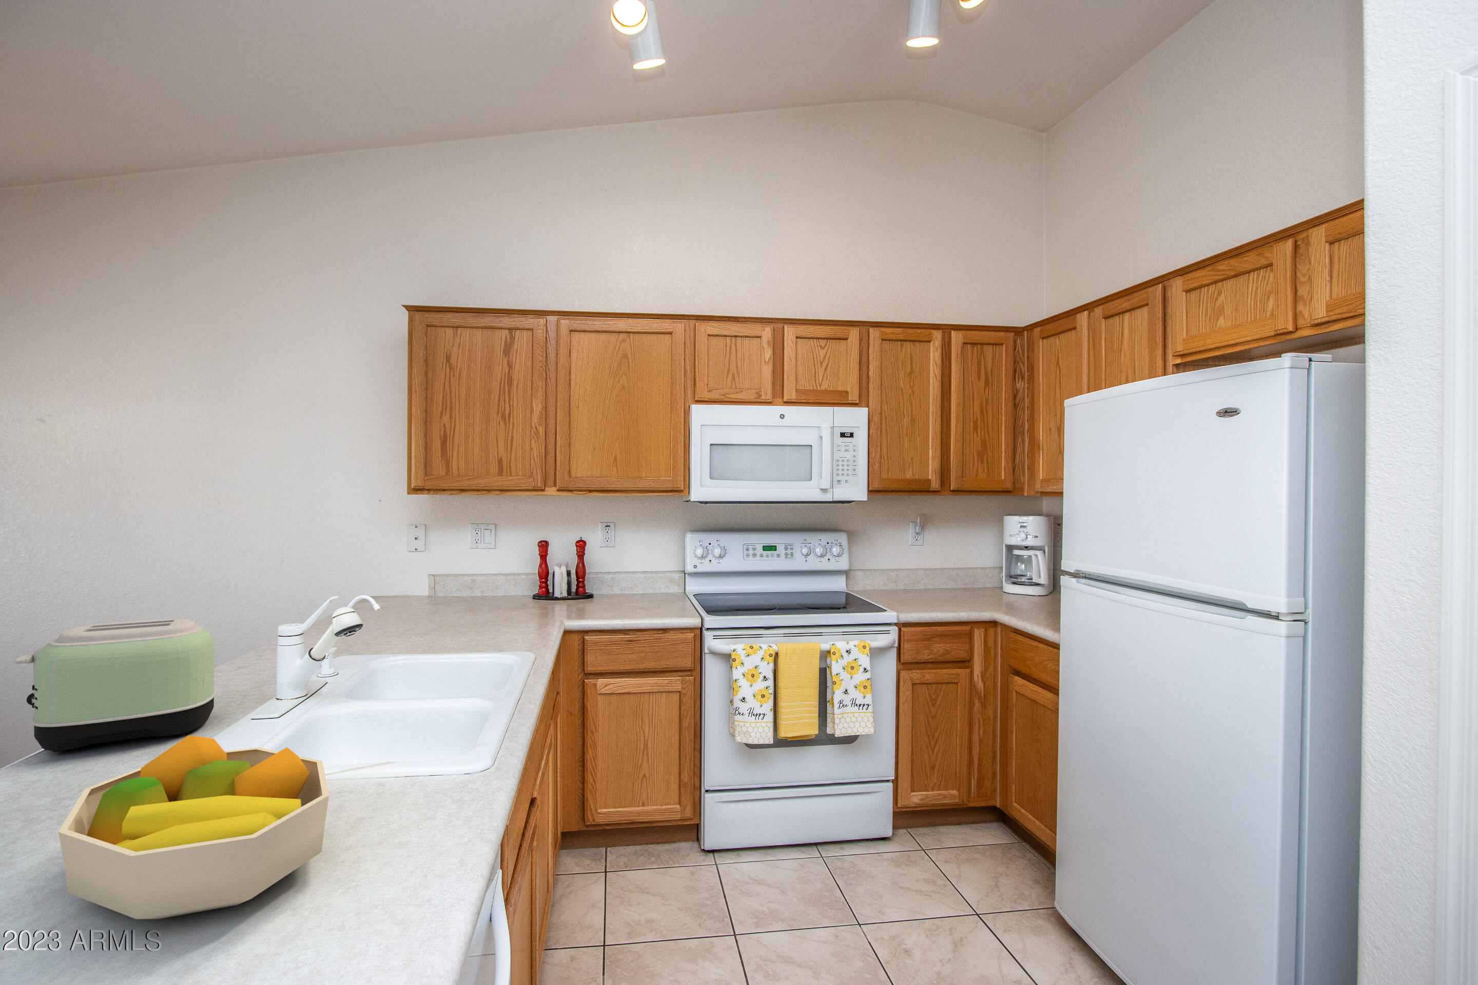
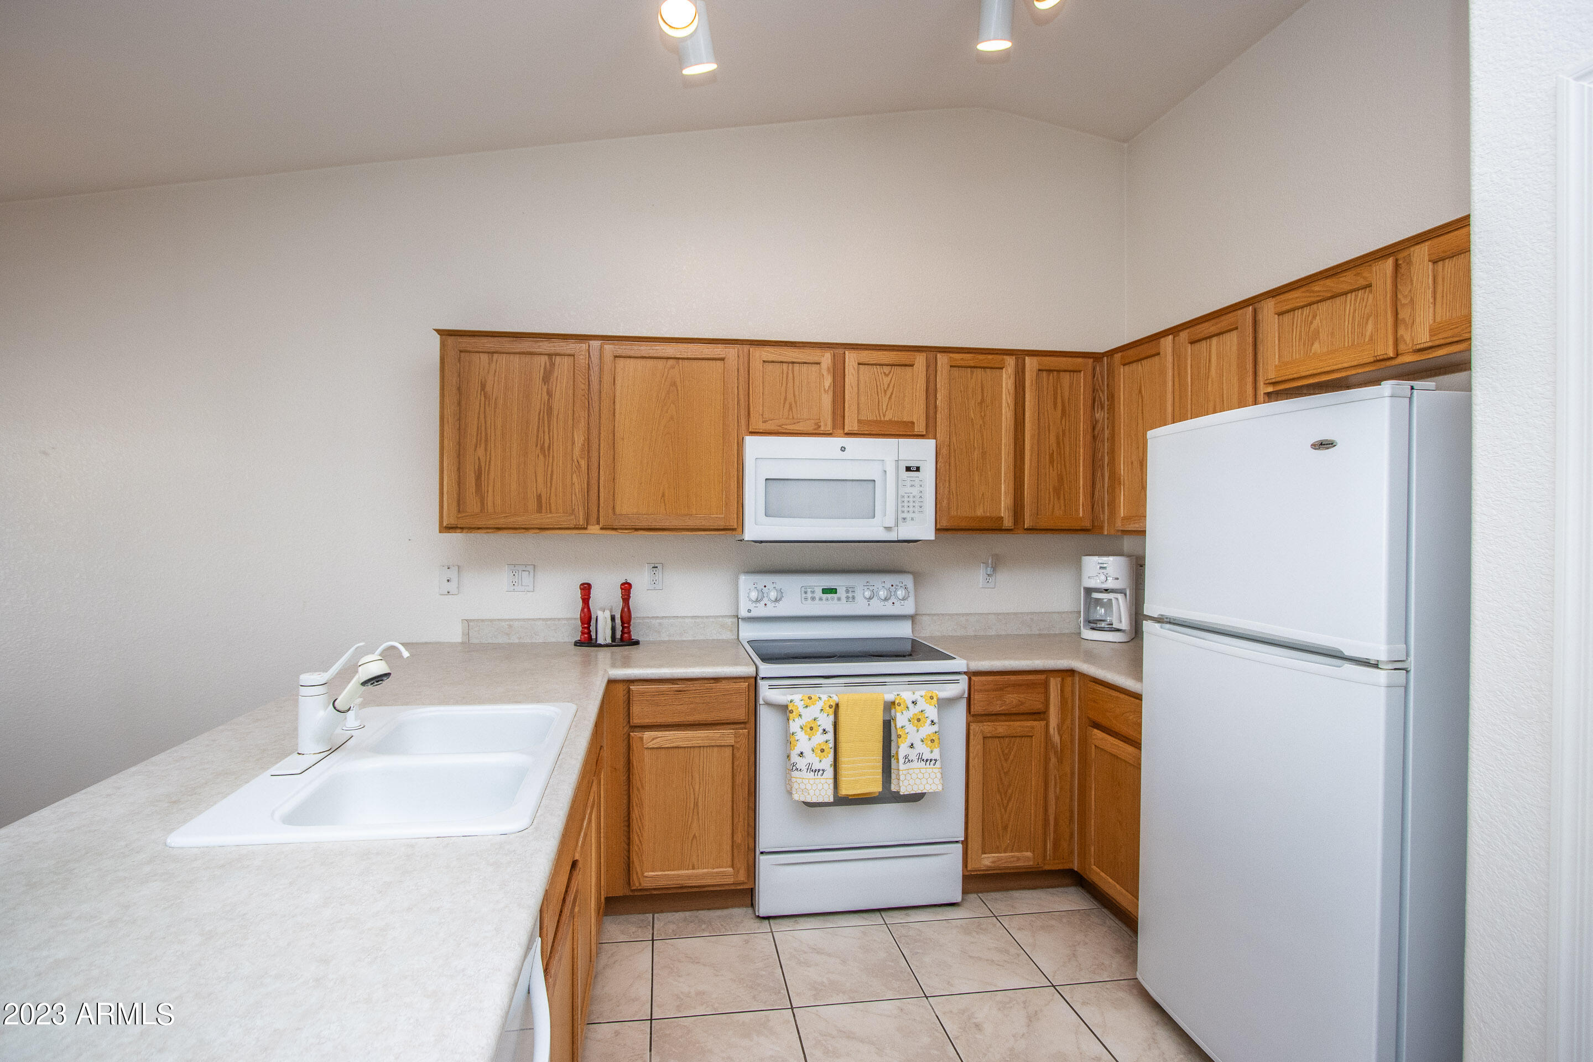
- toaster [14,618,217,753]
- fruit bowl [58,734,330,920]
